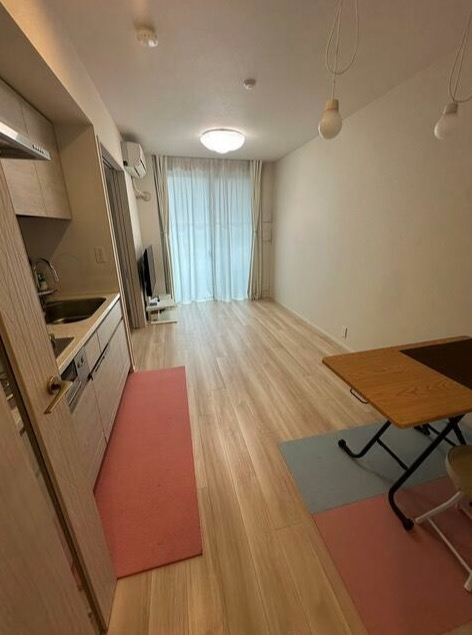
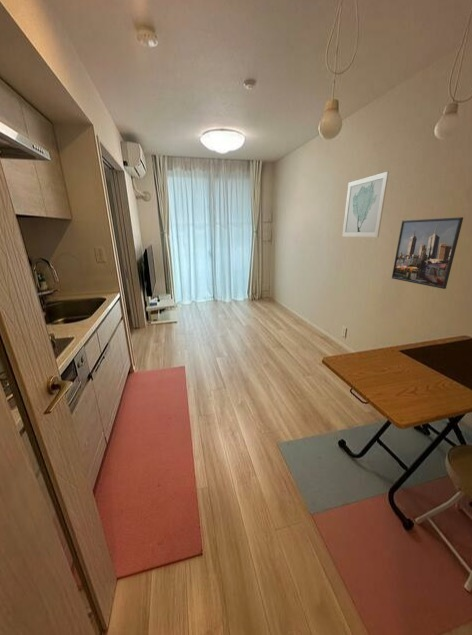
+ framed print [391,216,464,290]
+ wall art [341,171,390,238]
